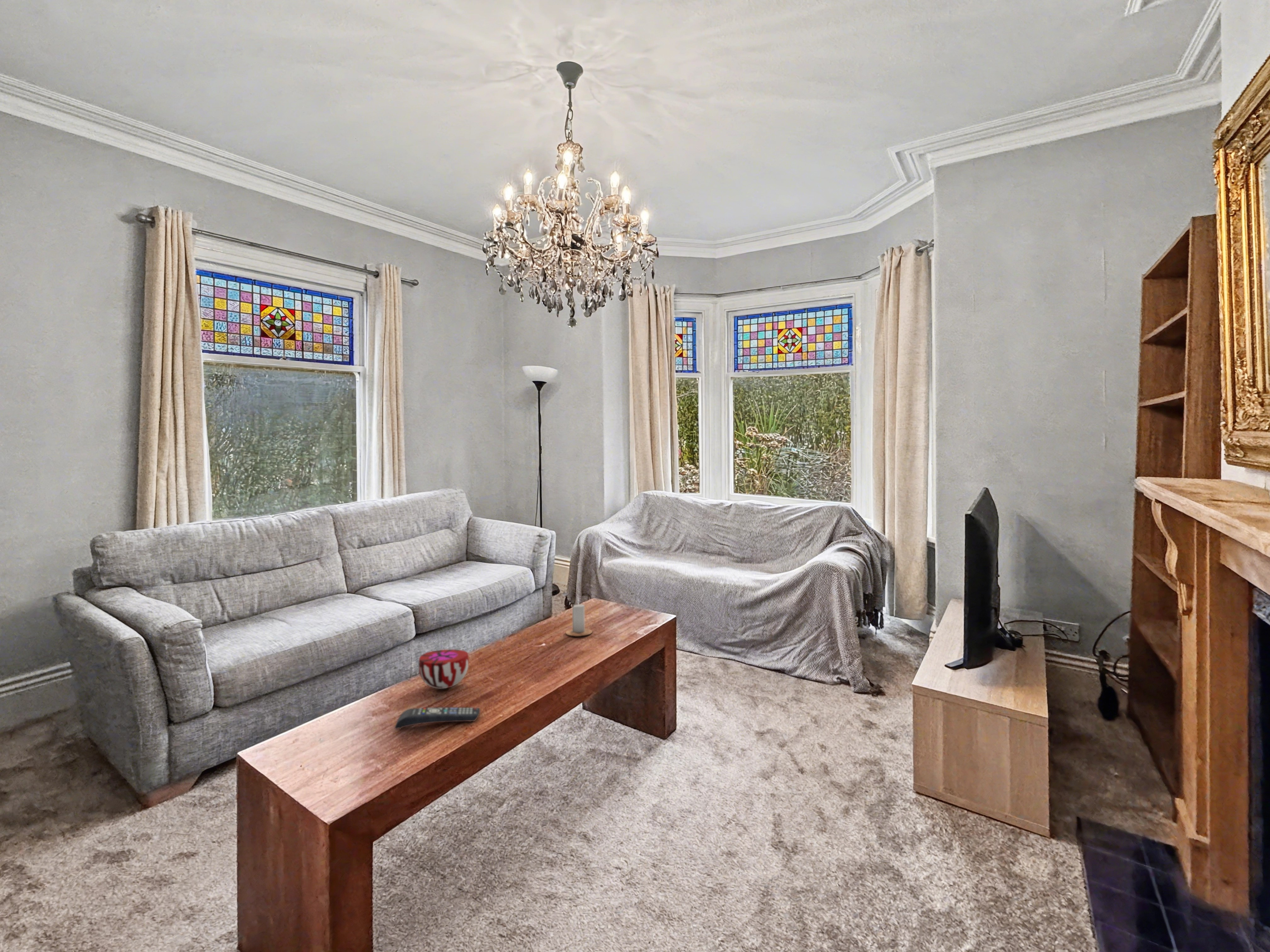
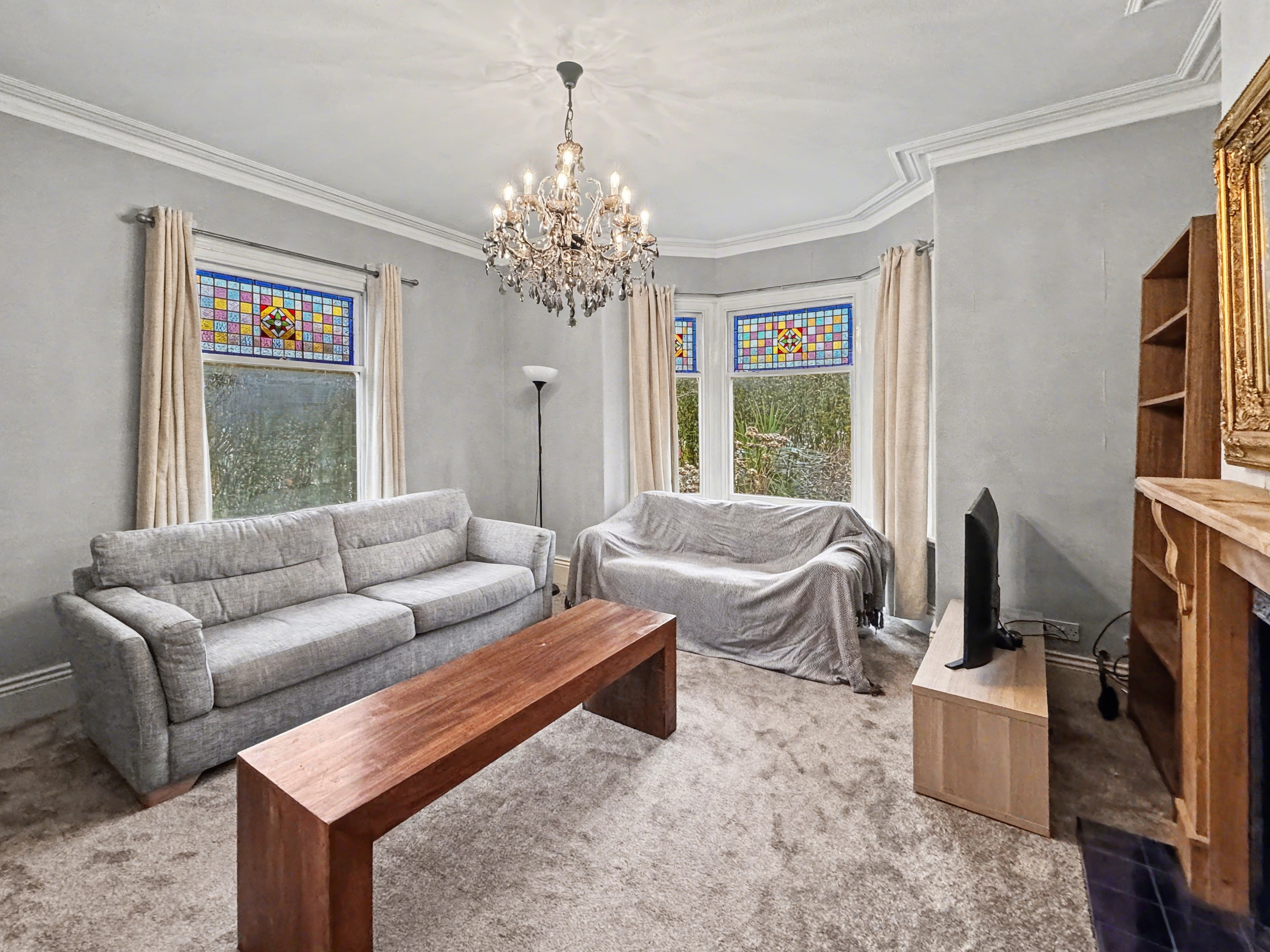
- remote control [394,707,480,729]
- candle [565,594,593,636]
- decorative bowl [418,649,469,689]
